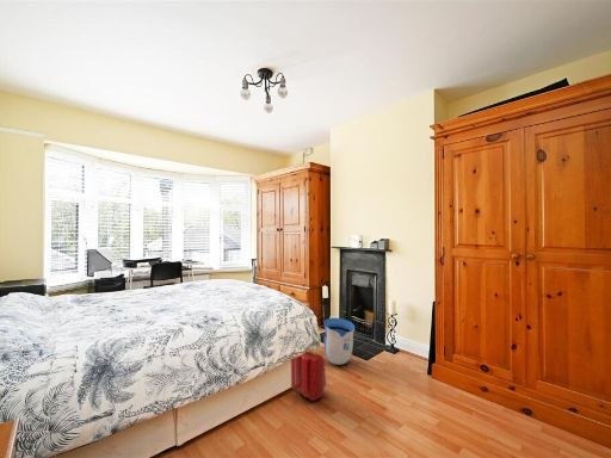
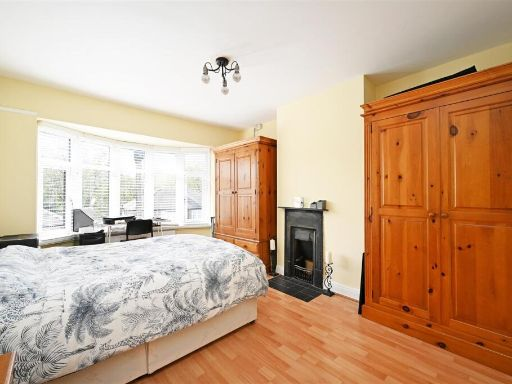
- sun visor [323,317,356,366]
- backpack [290,347,327,402]
